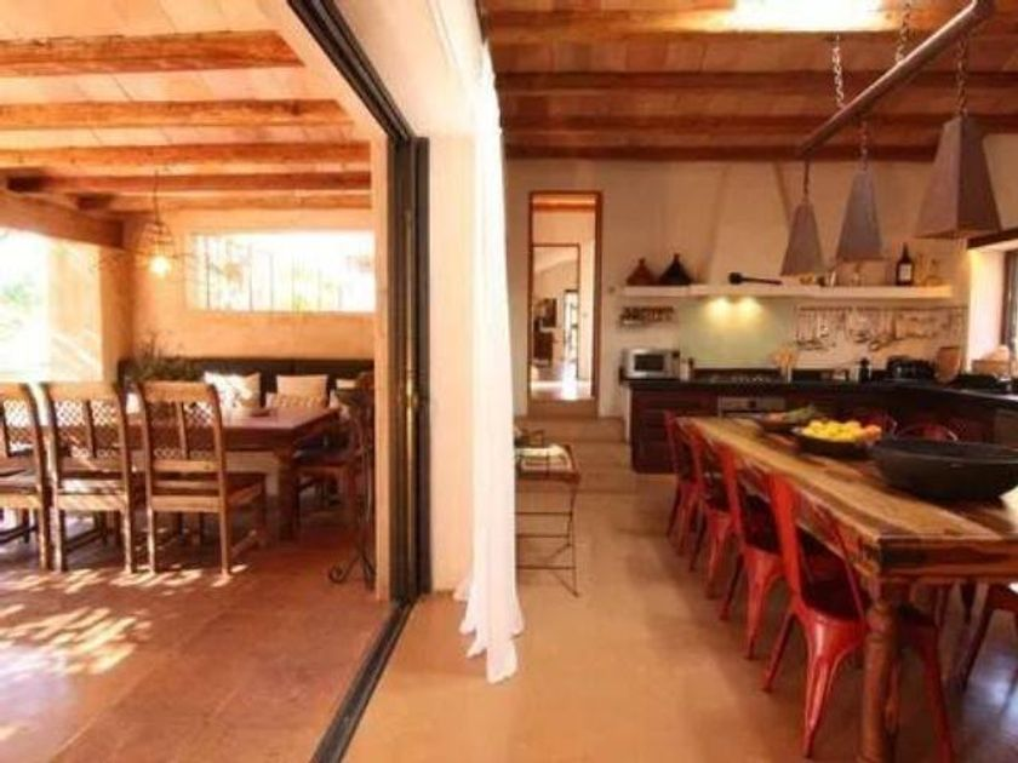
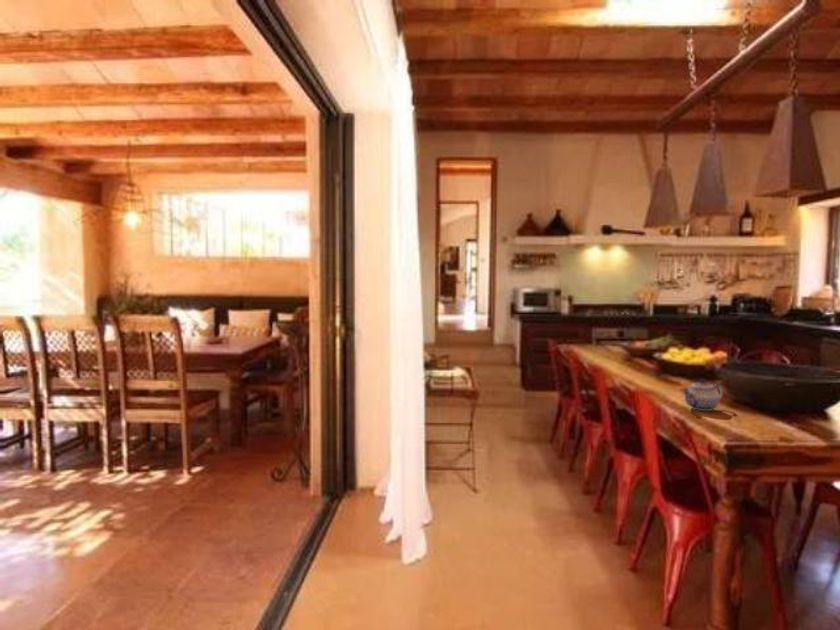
+ teapot [681,378,724,412]
